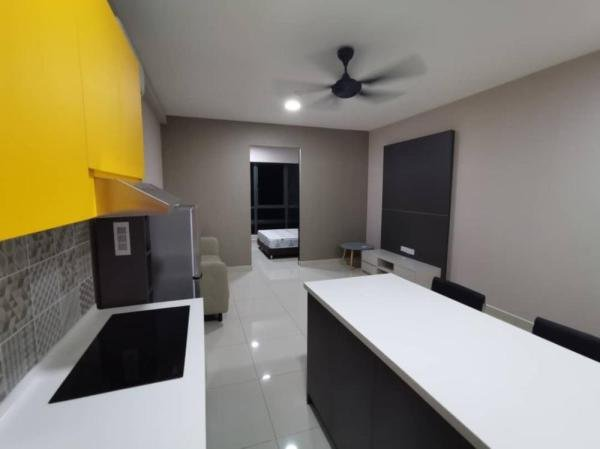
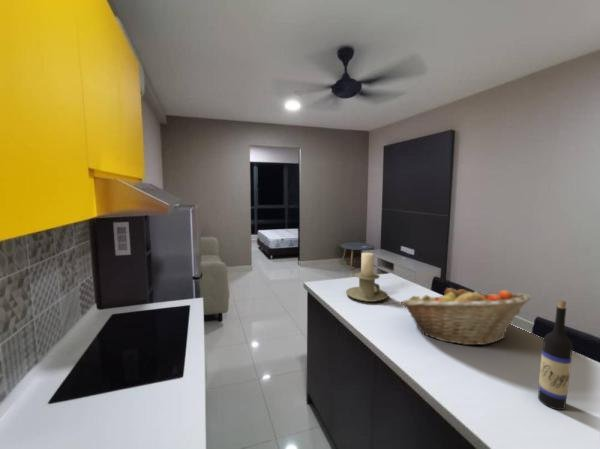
+ fruit basket [400,285,533,346]
+ candle holder [345,252,389,303]
+ wine bottle [537,299,574,411]
